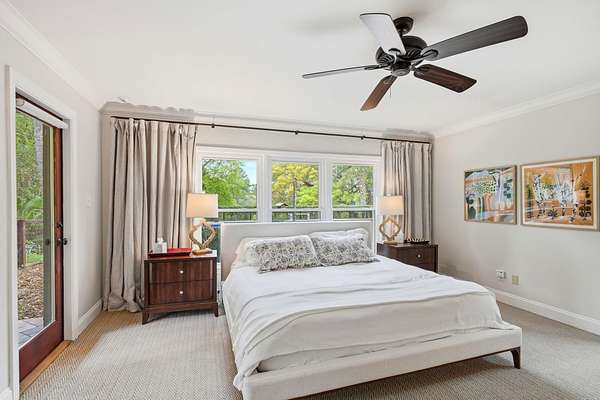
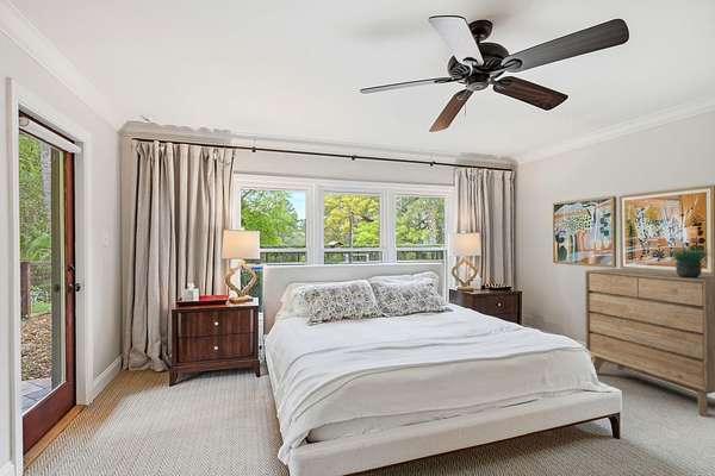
+ dresser [584,268,715,418]
+ potted plant [663,234,715,277]
